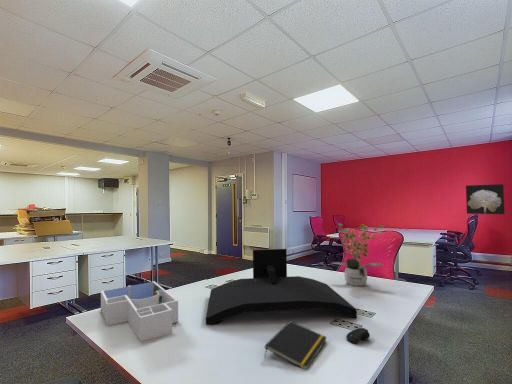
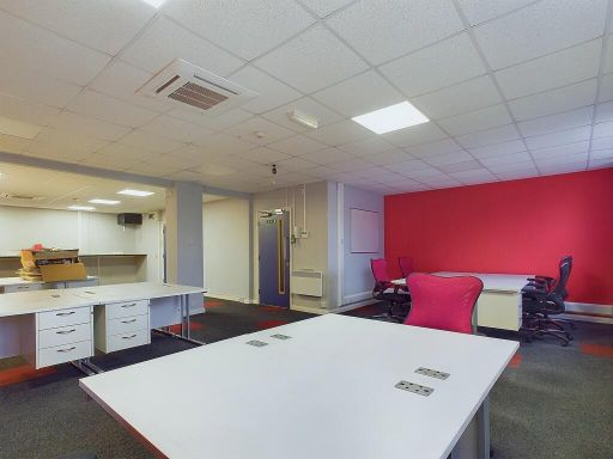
- computer mouse [345,327,371,345]
- wall art [465,183,506,215]
- computer monitor [205,248,358,326]
- notepad [264,320,328,370]
- potted plant [330,220,389,287]
- desk organizer [100,280,179,342]
